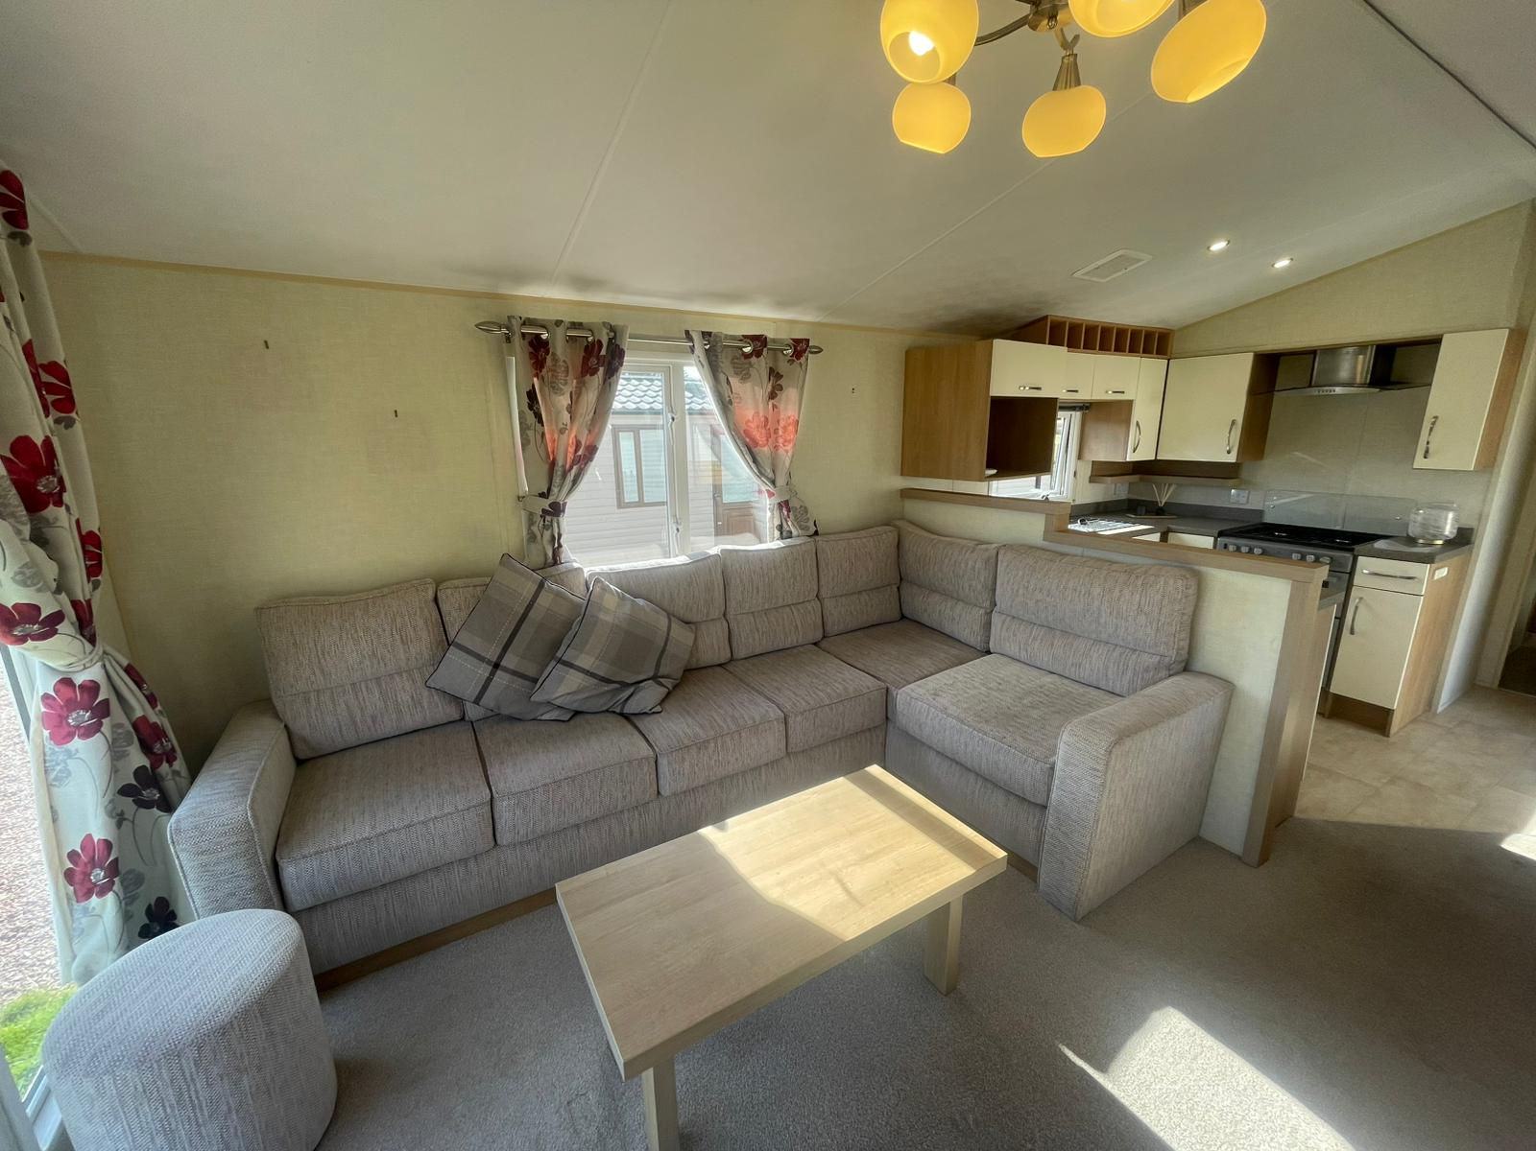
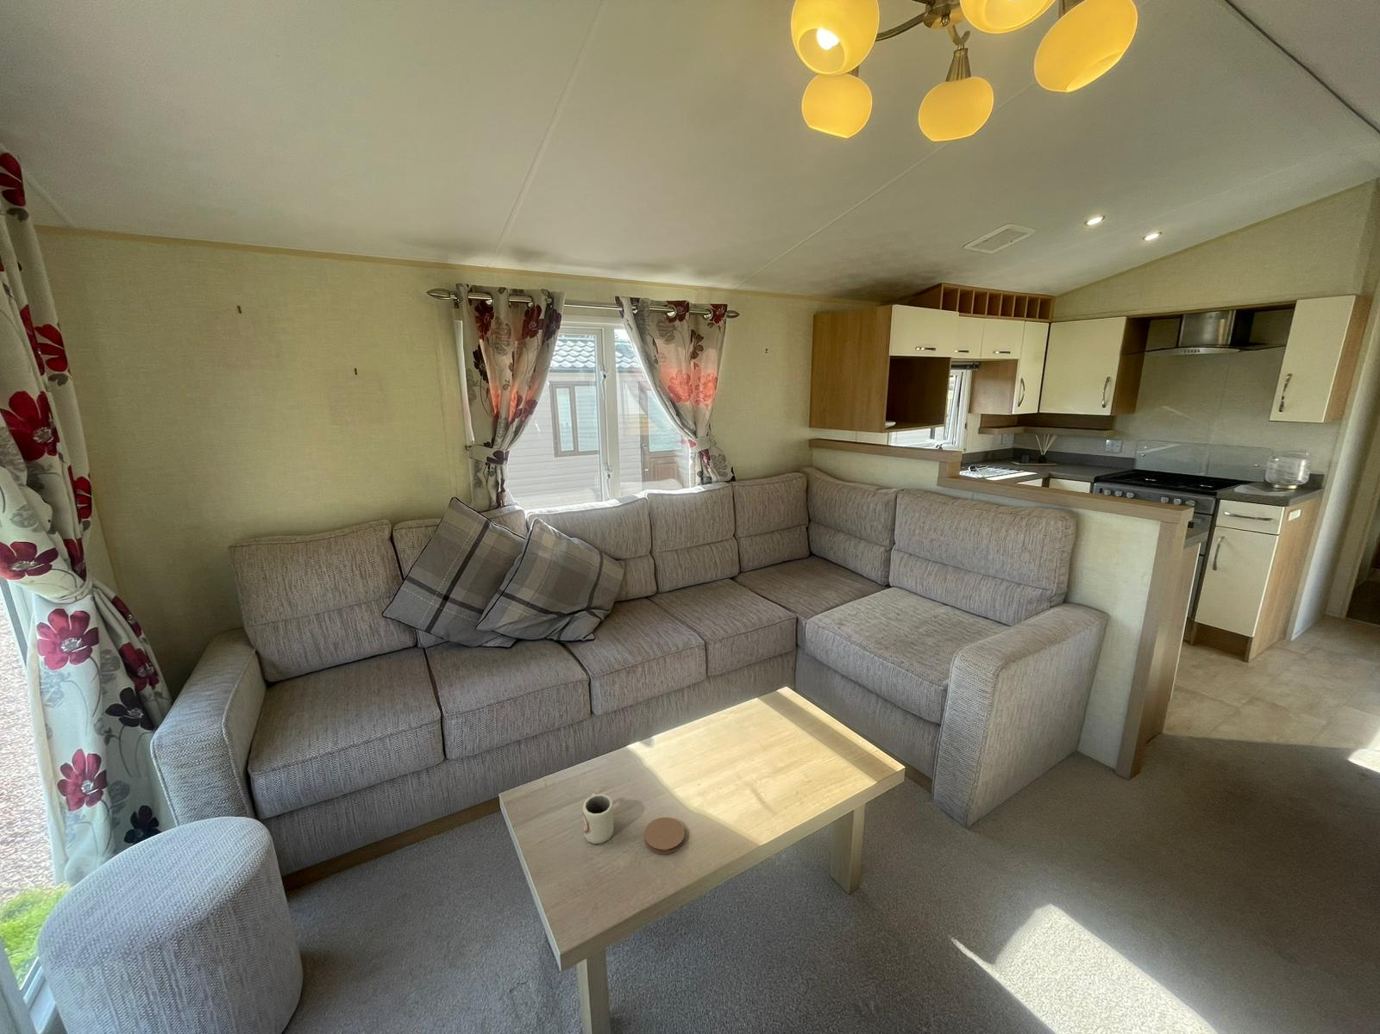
+ cup [582,792,614,844]
+ coaster [643,817,686,855]
